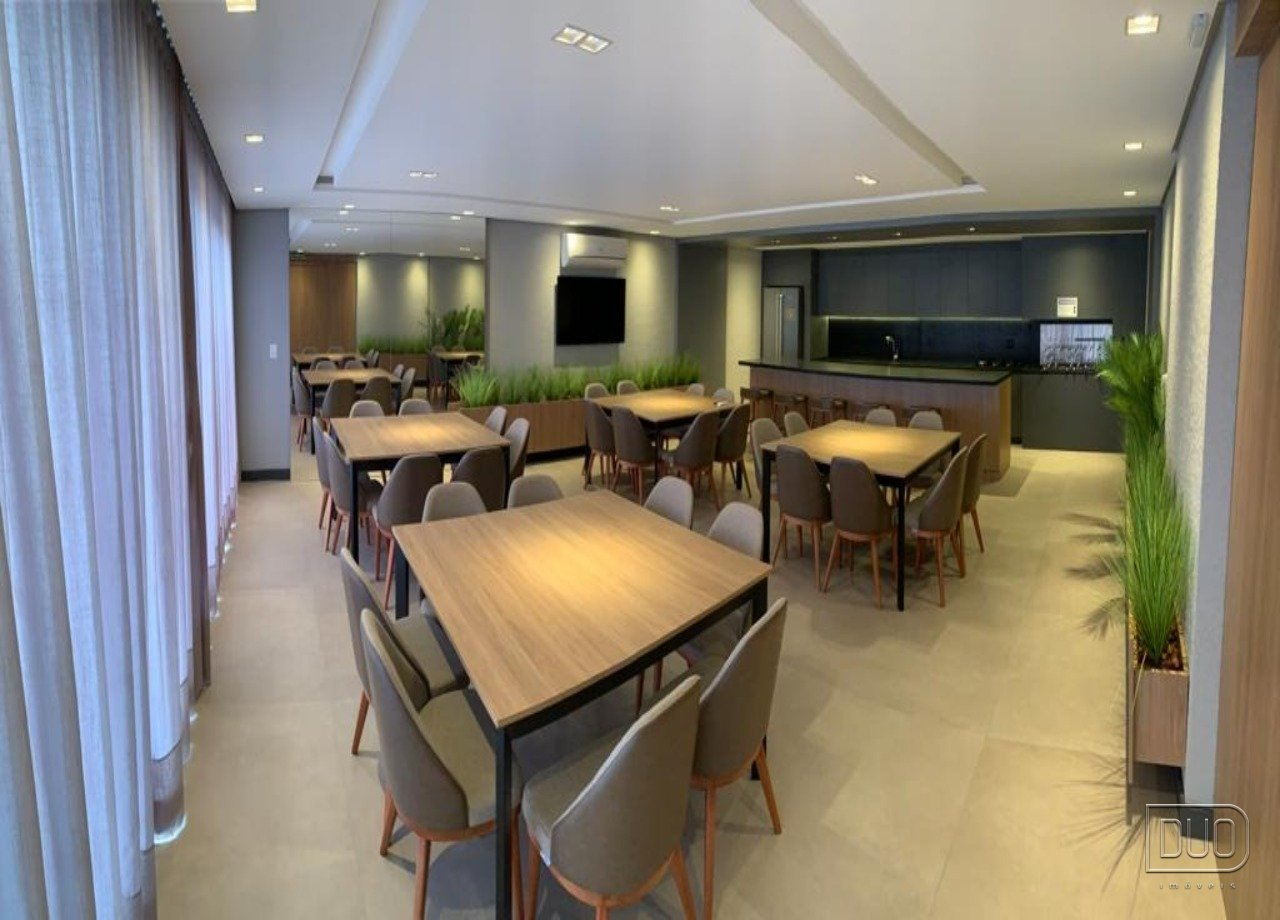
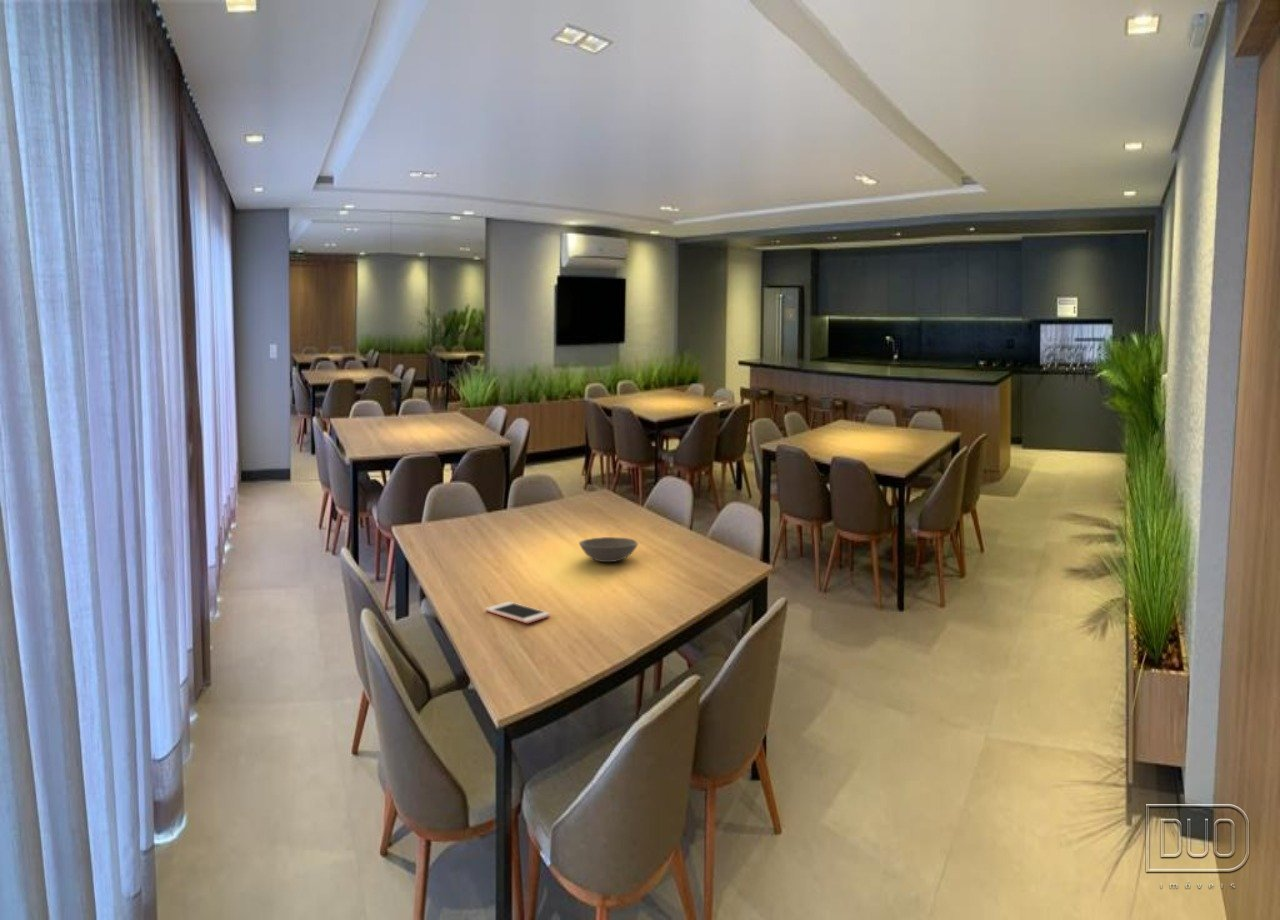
+ soup bowl [578,536,639,563]
+ cell phone [484,601,551,624]
